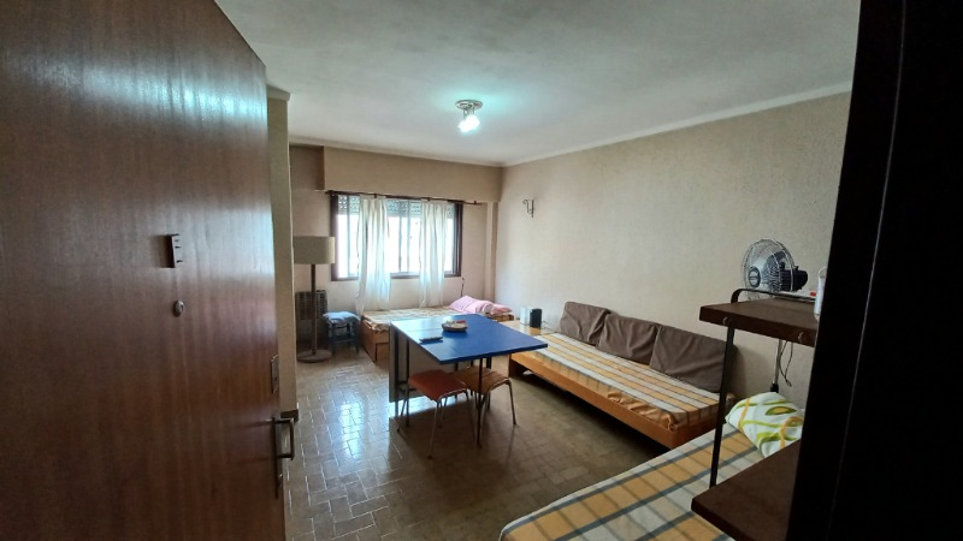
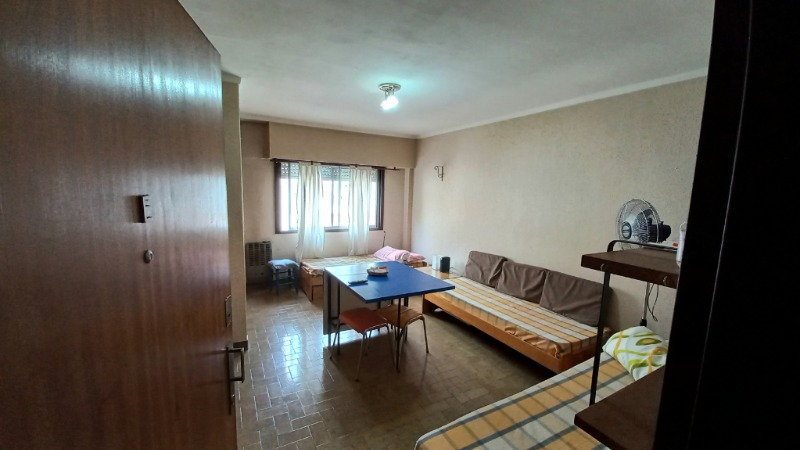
- floor lamp [291,234,336,363]
